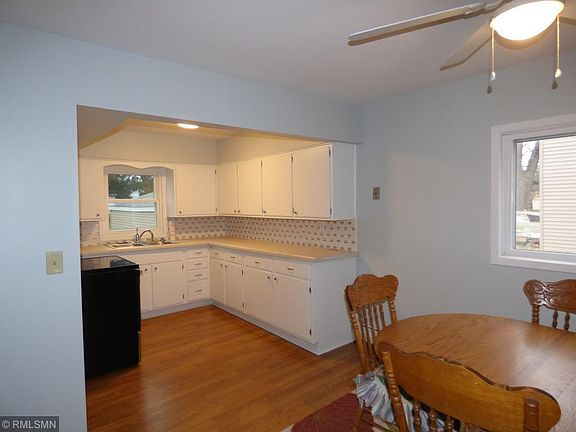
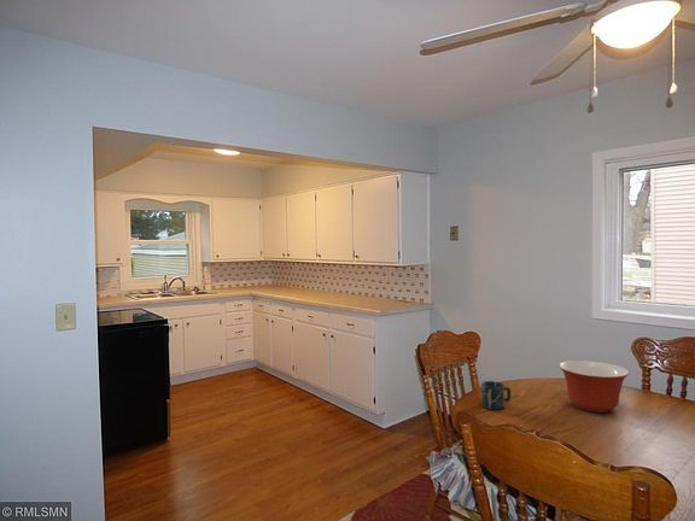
+ cup [480,380,512,411]
+ mixing bowl [557,359,631,414]
